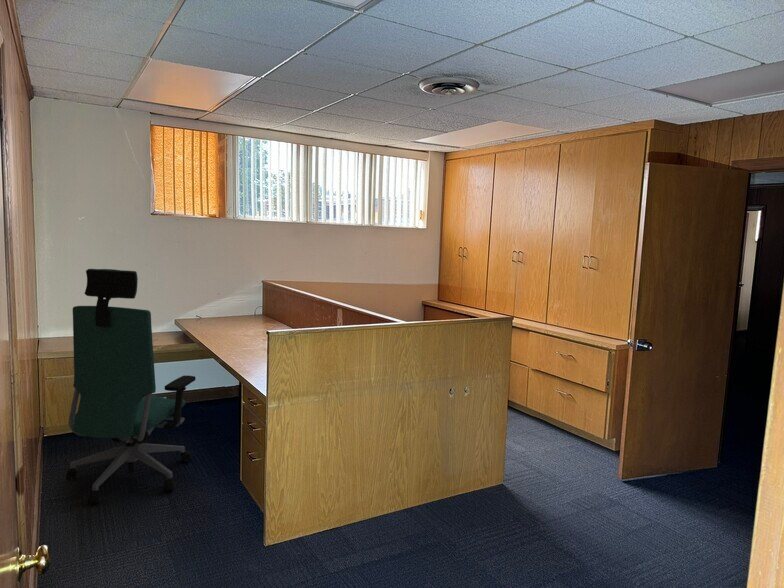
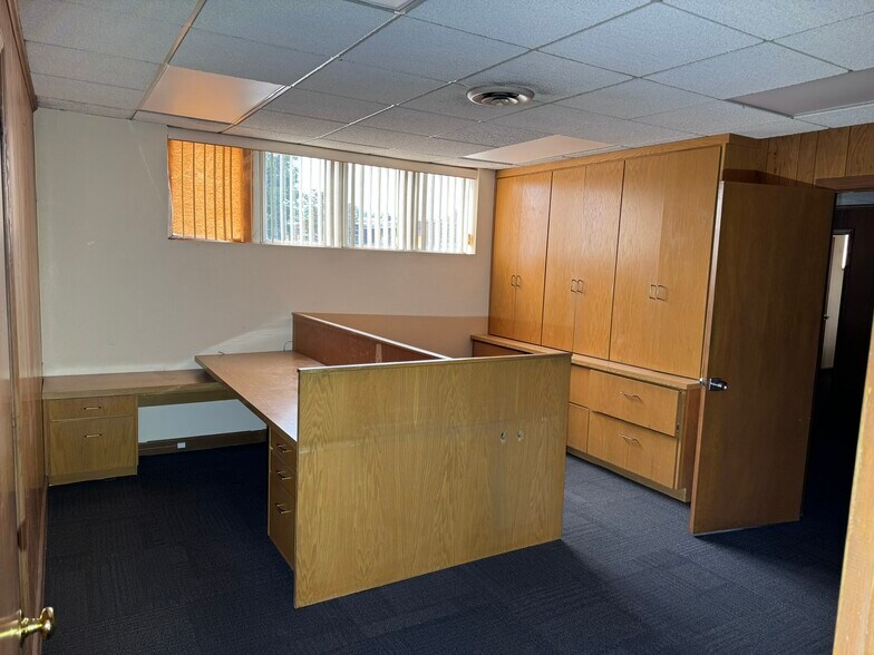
- chair [65,268,197,505]
